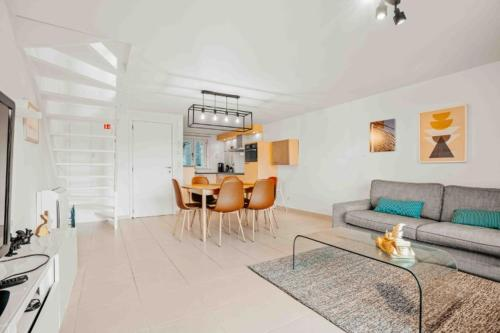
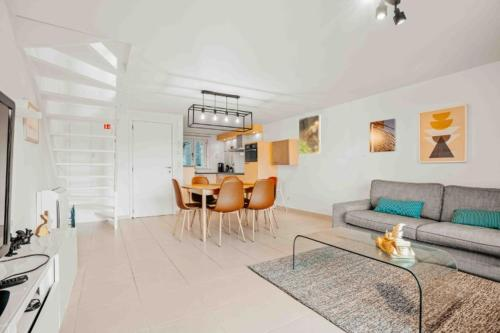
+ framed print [298,113,322,155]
